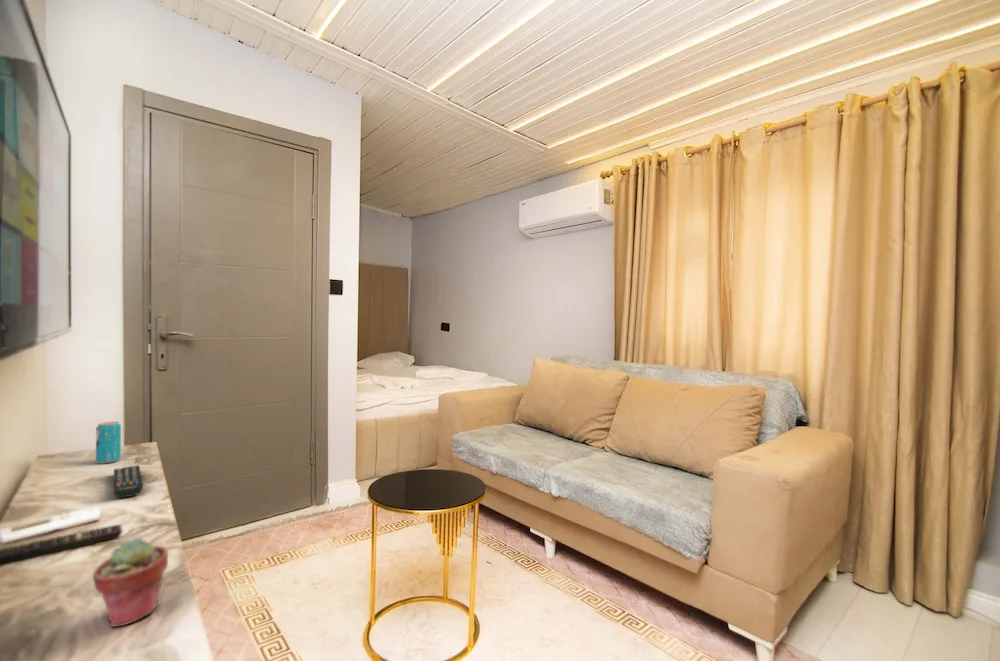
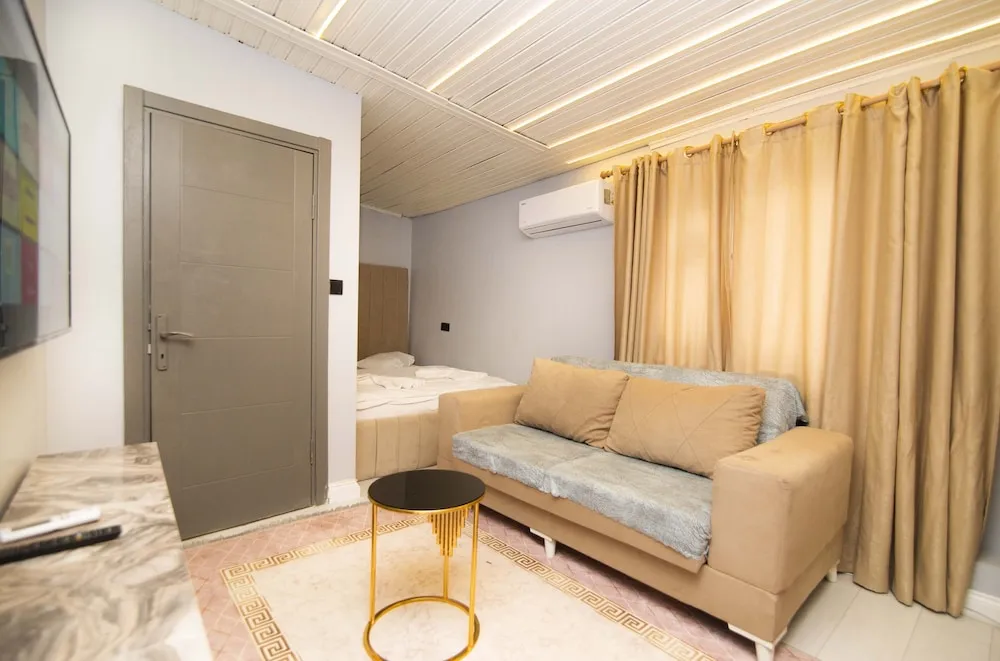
- potted succulent [92,537,169,628]
- remote control [113,464,144,499]
- beverage can [95,421,122,464]
